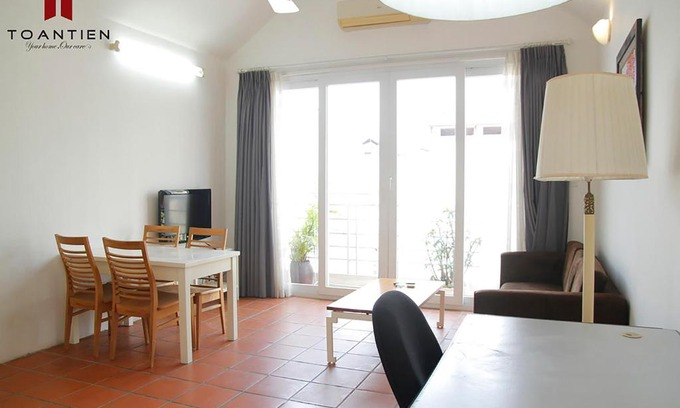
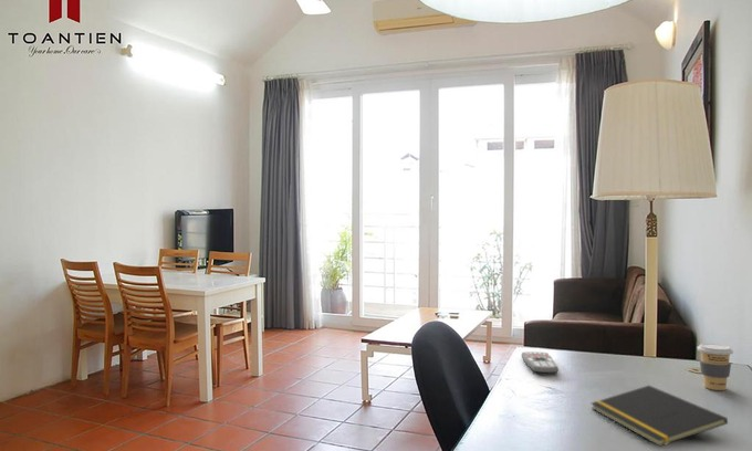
+ notepad [591,385,729,448]
+ remote control [521,350,560,375]
+ coffee cup [696,343,734,391]
